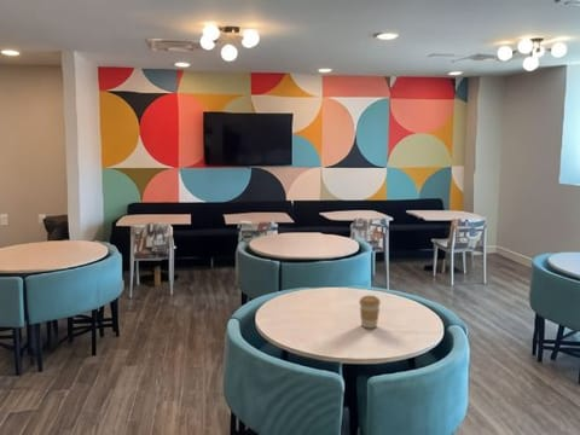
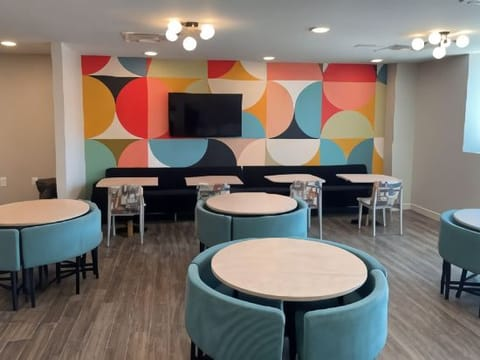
- coffee cup [358,295,382,330]
